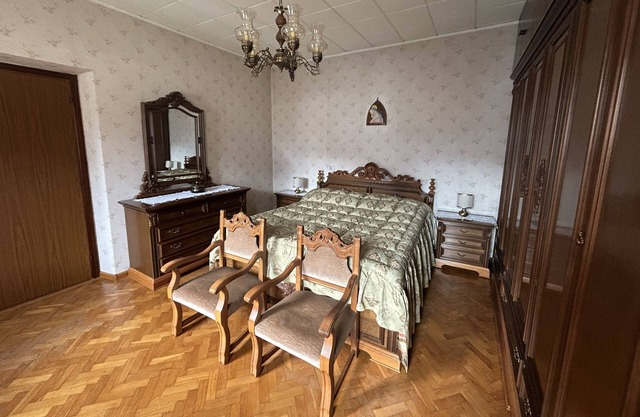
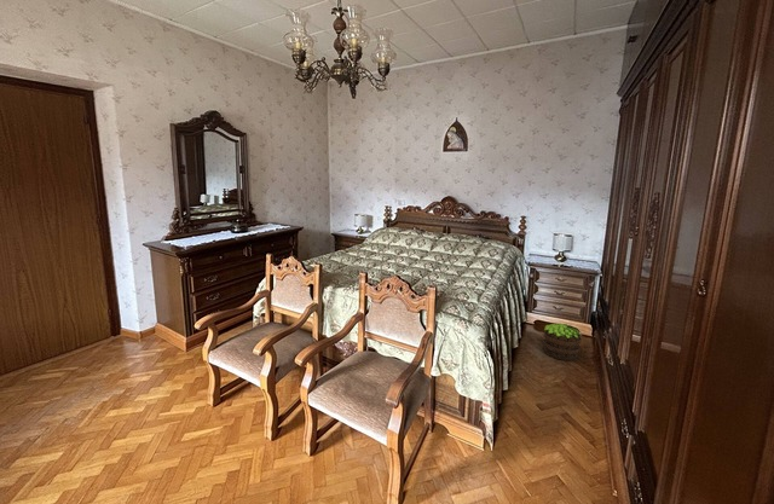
+ potted plant [542,323,582,361]
